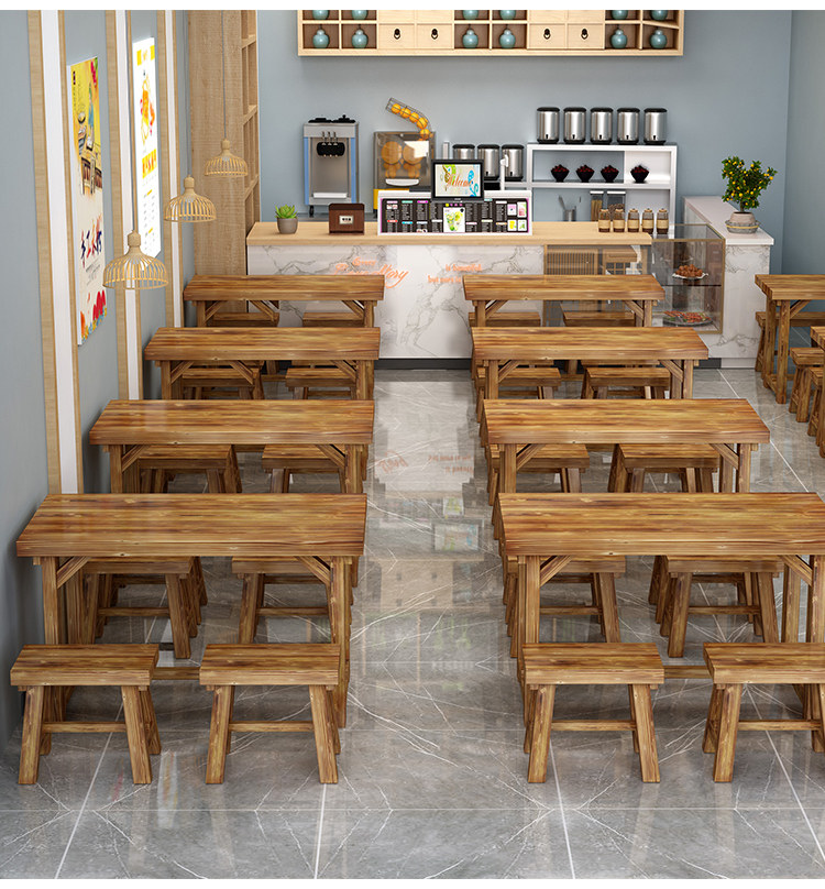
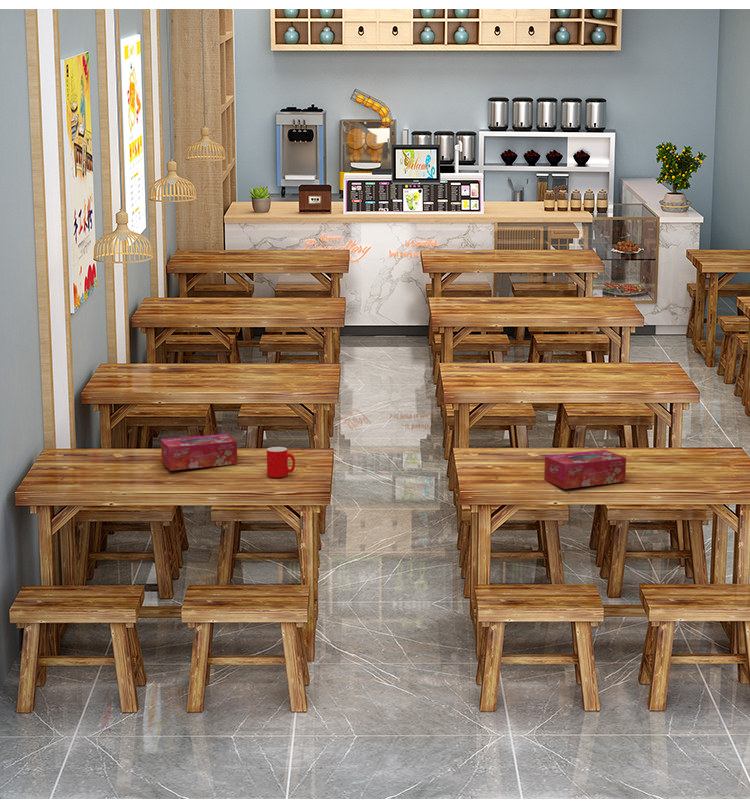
+ tissue box [543,449,627,490]
+ cup [266,446,296,478]
+ tissue box [160,433,238,471]
